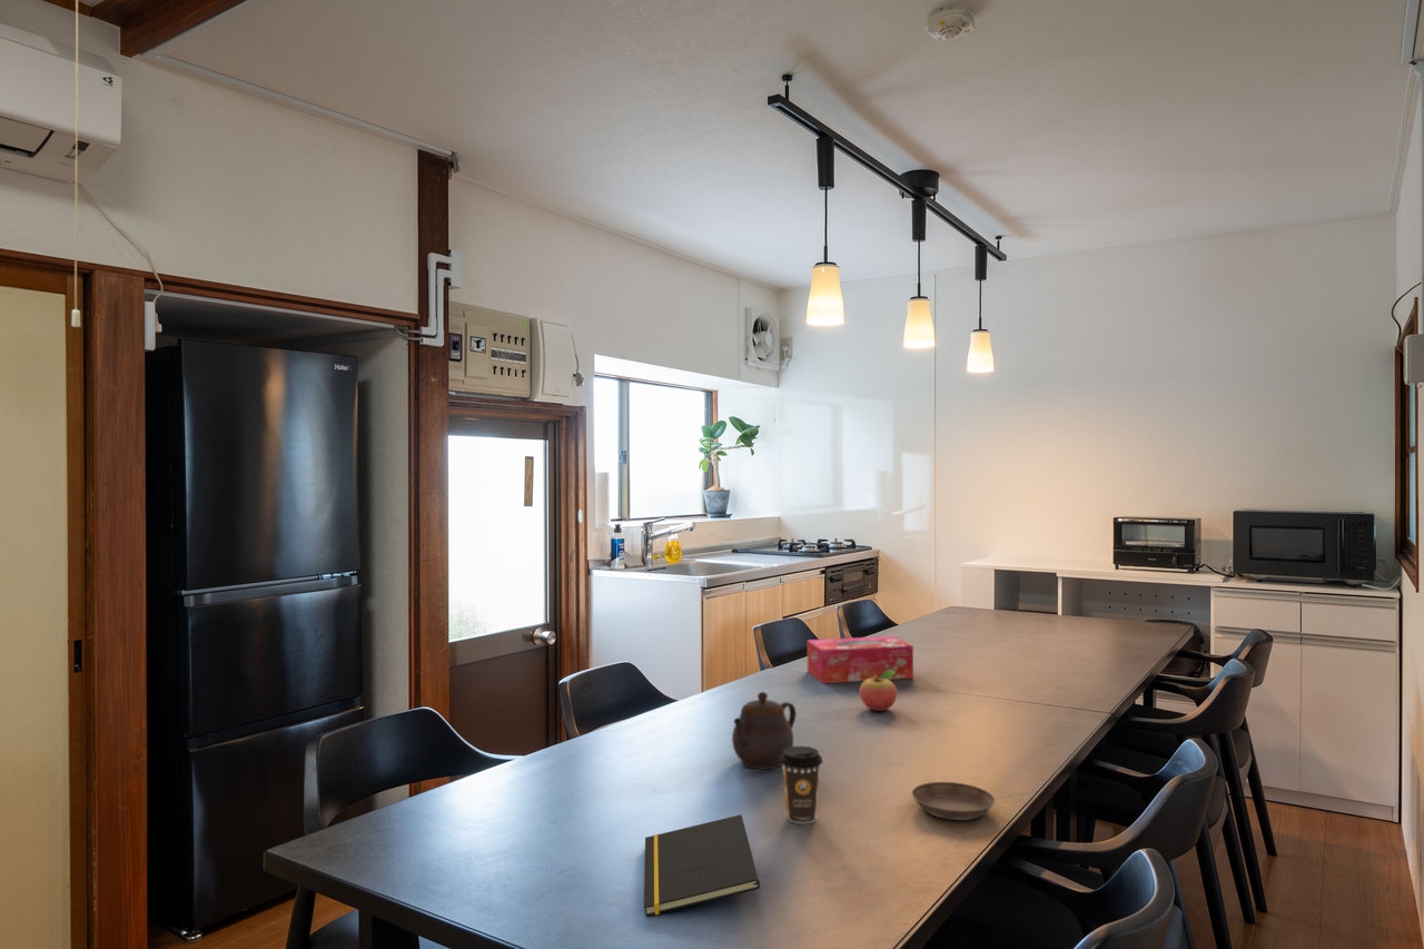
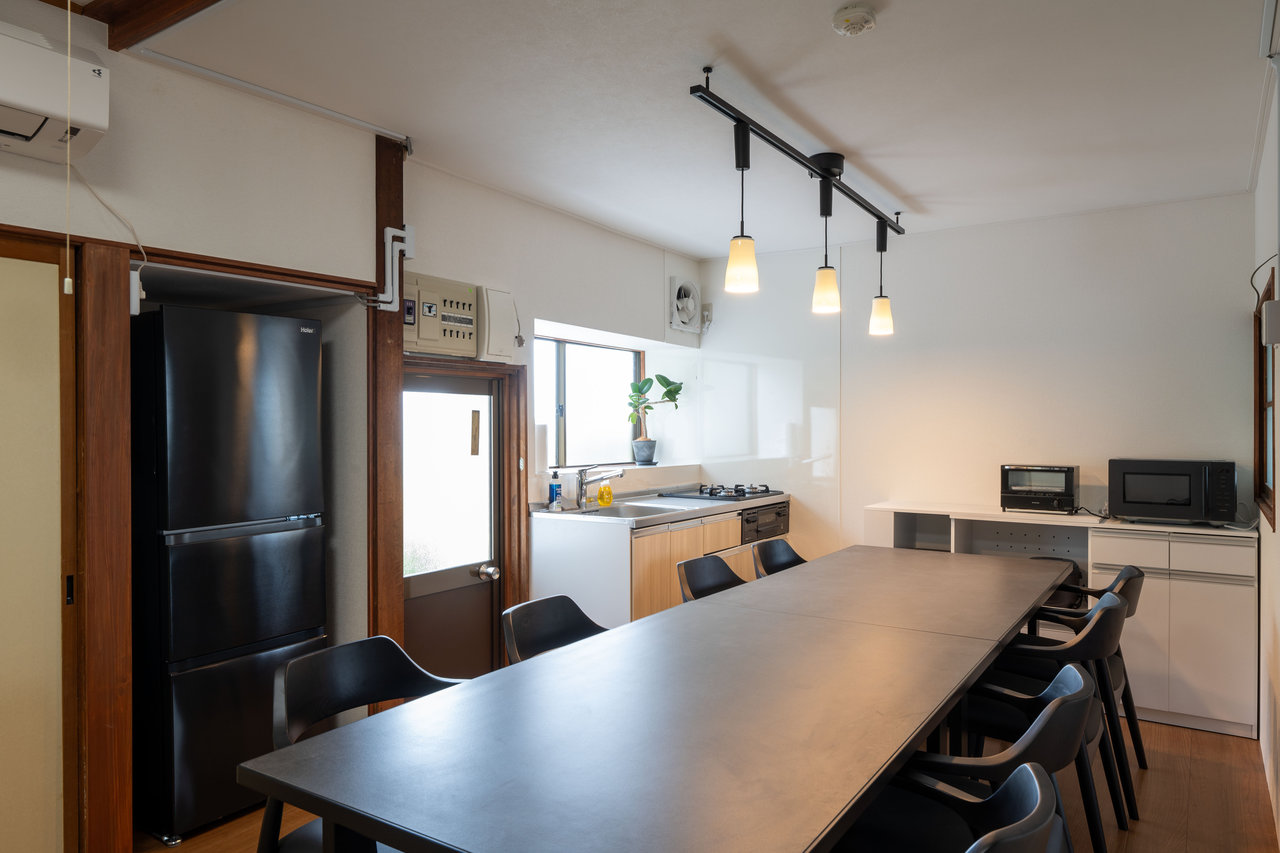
- teapot [731,691,797,771]
- tissue box [807,635,914,684]
- notepad [643,813,761,918]
- fruit [859,671,898,712]
- saucer [911,781,996,821]
- coffee cup [780,745,823,824]
